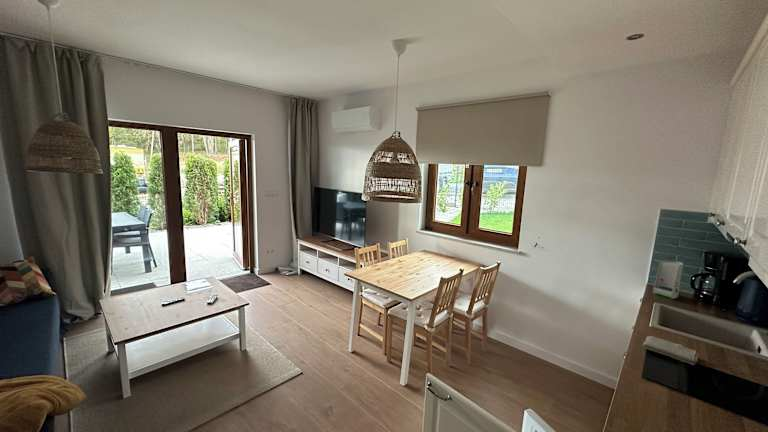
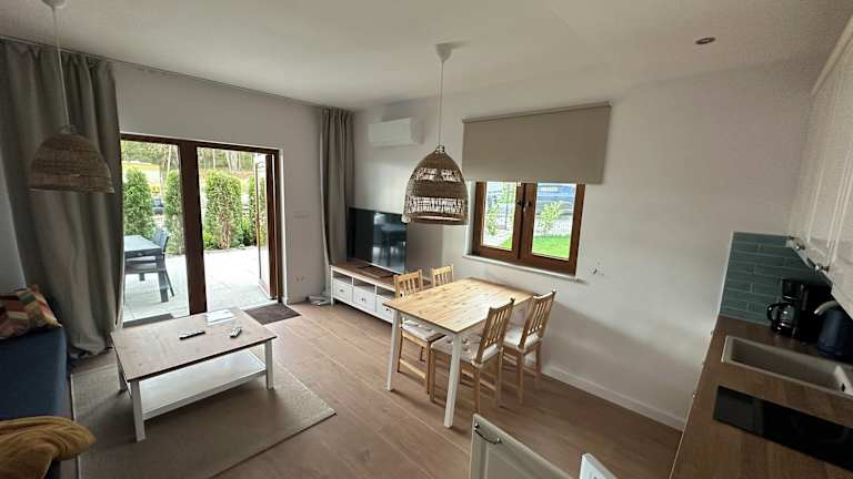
- soap dispenser [652,259,684,300]
- washcloth [642,335,700,366]
